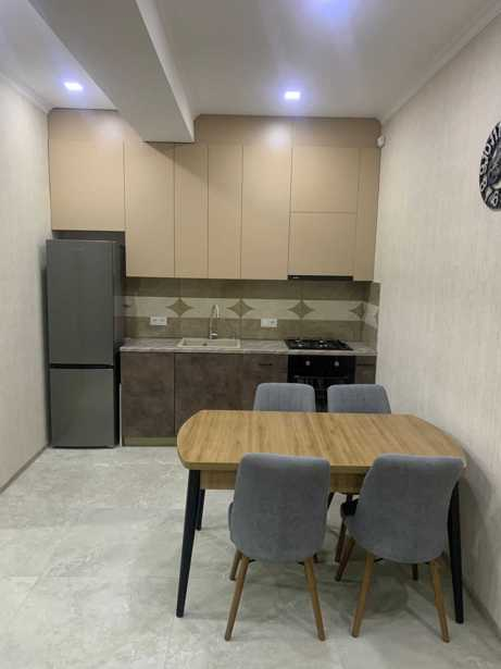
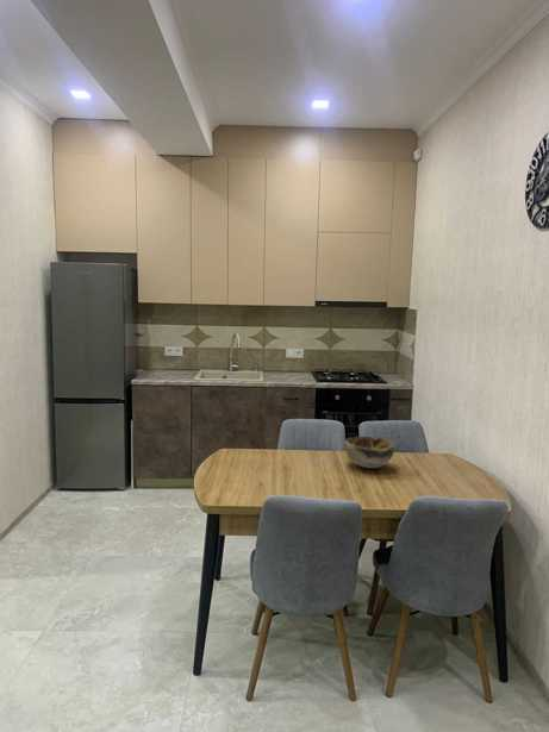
+ decorative bowl [343,436,397,469]
